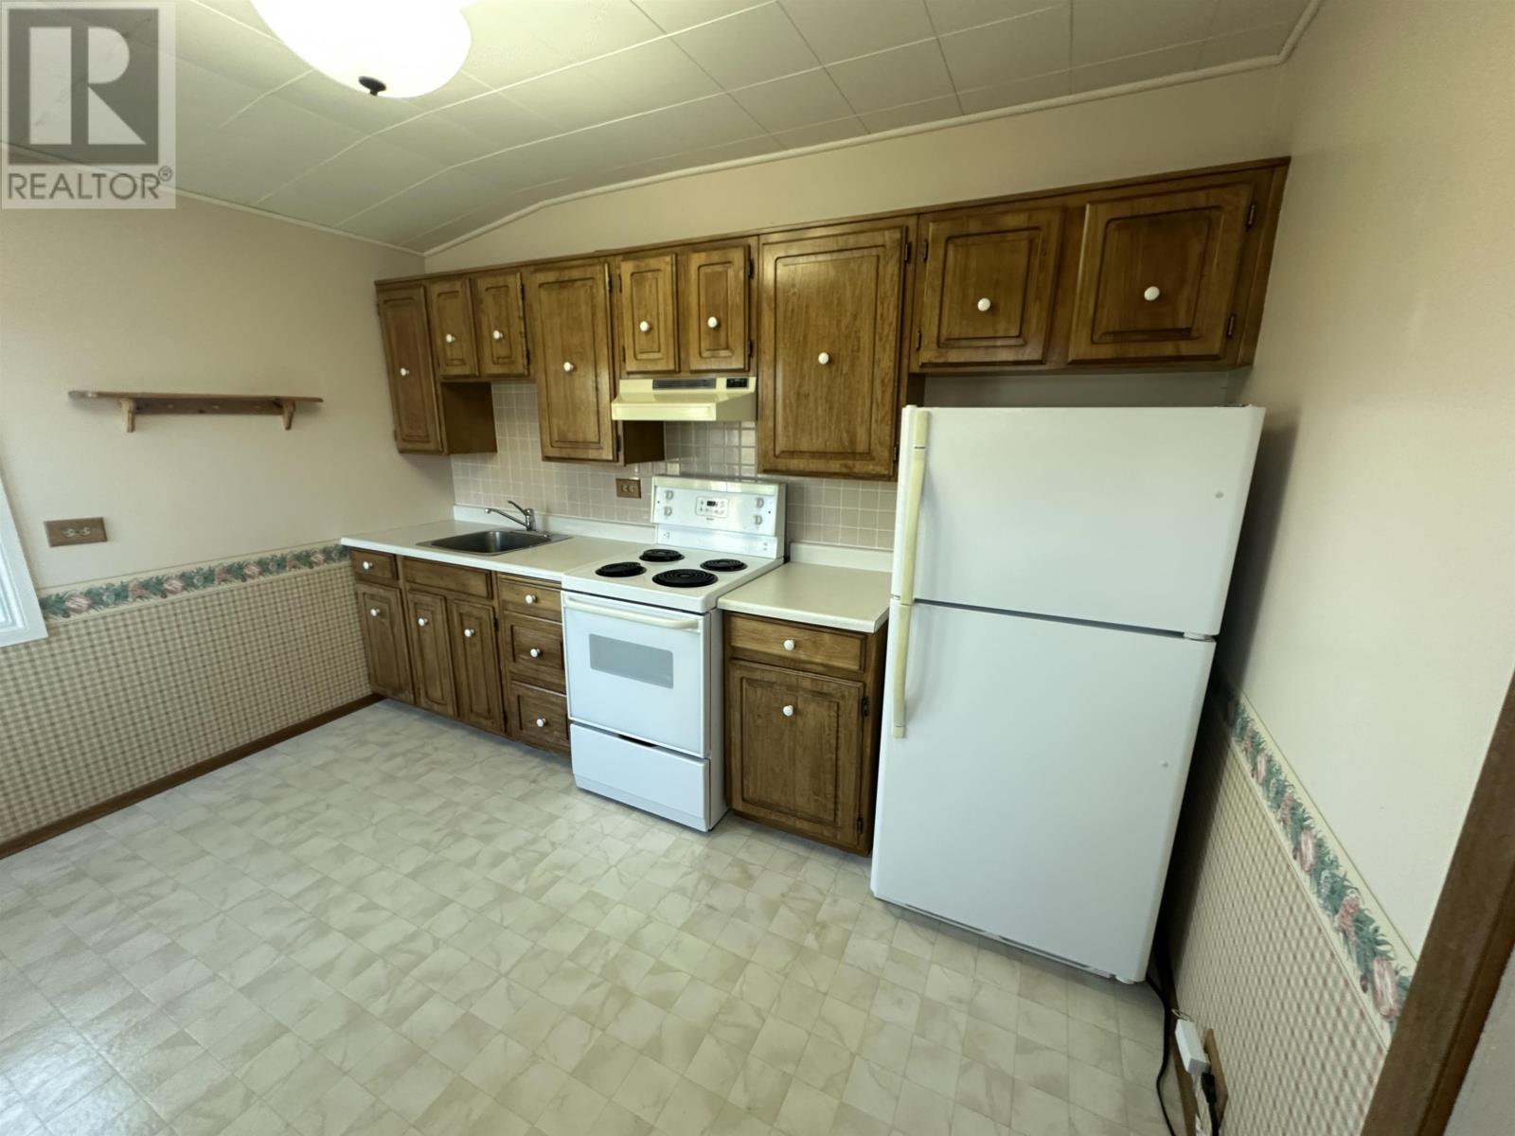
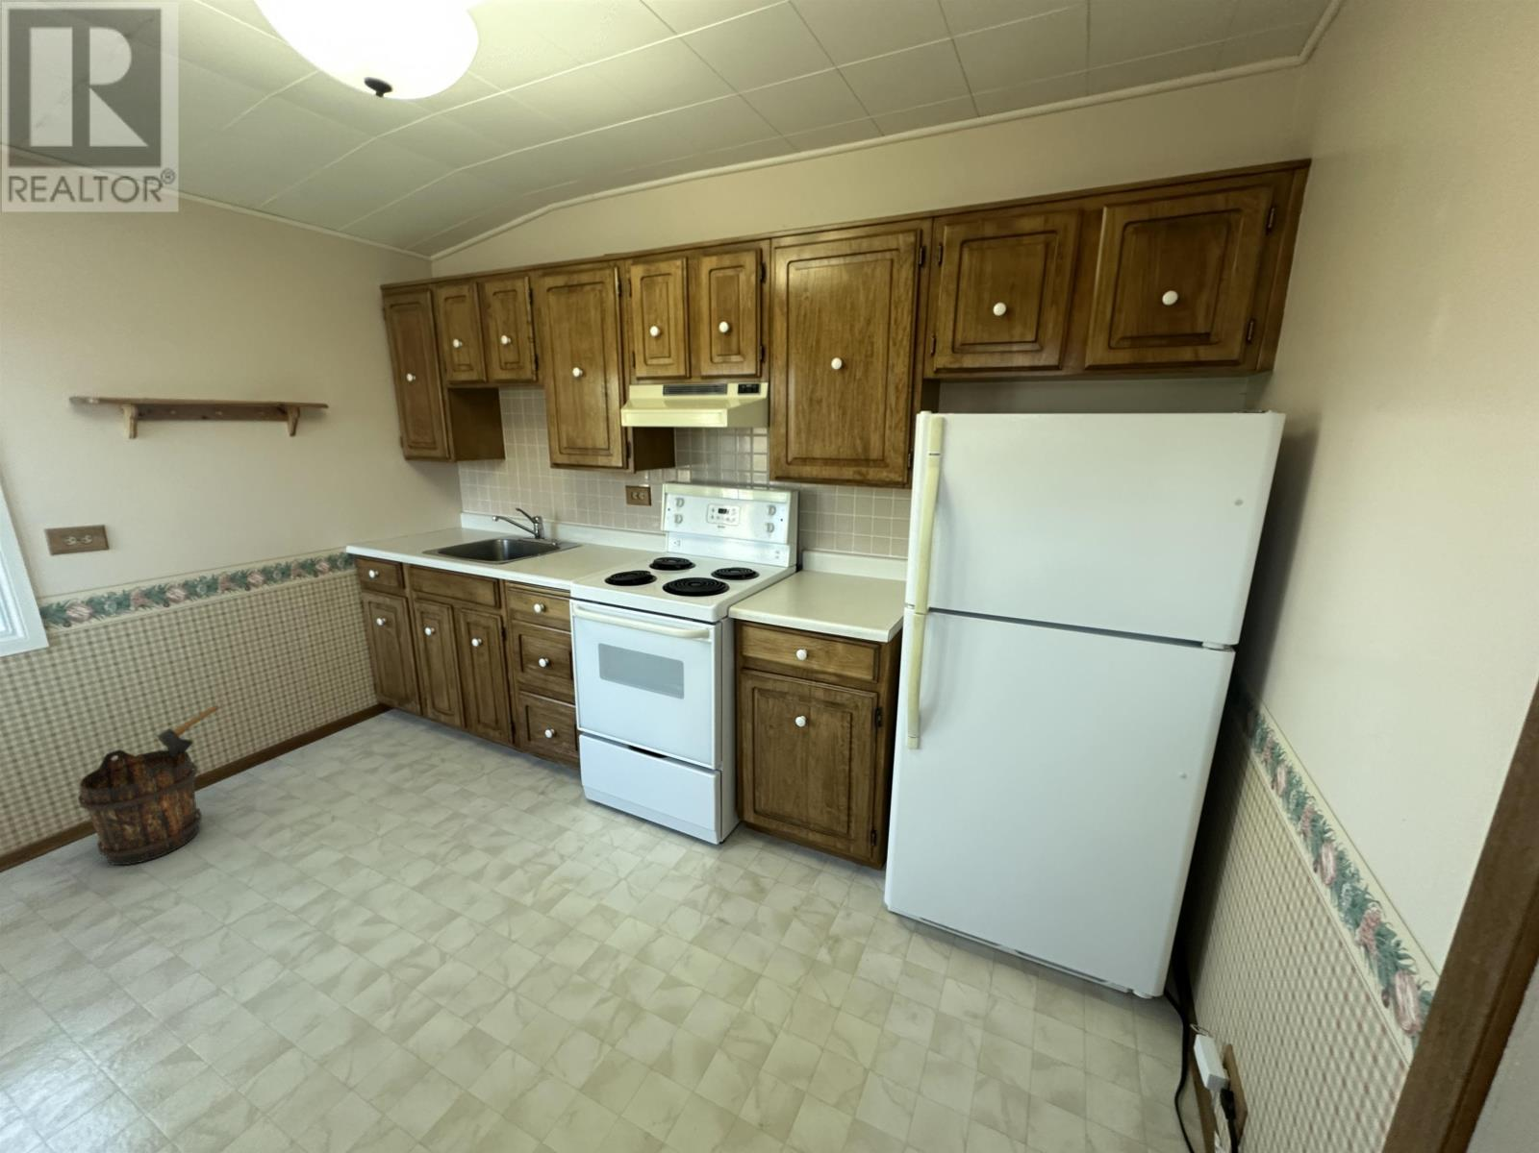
+ bucket [78,704,222,866]
